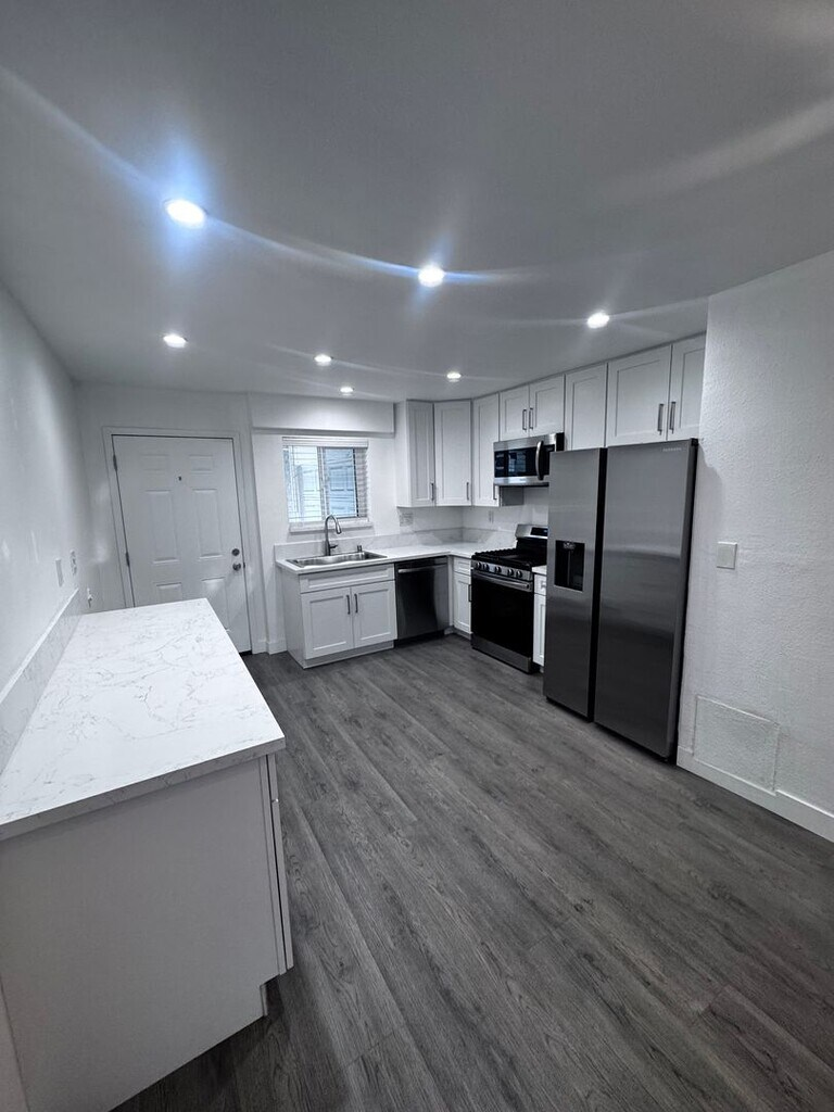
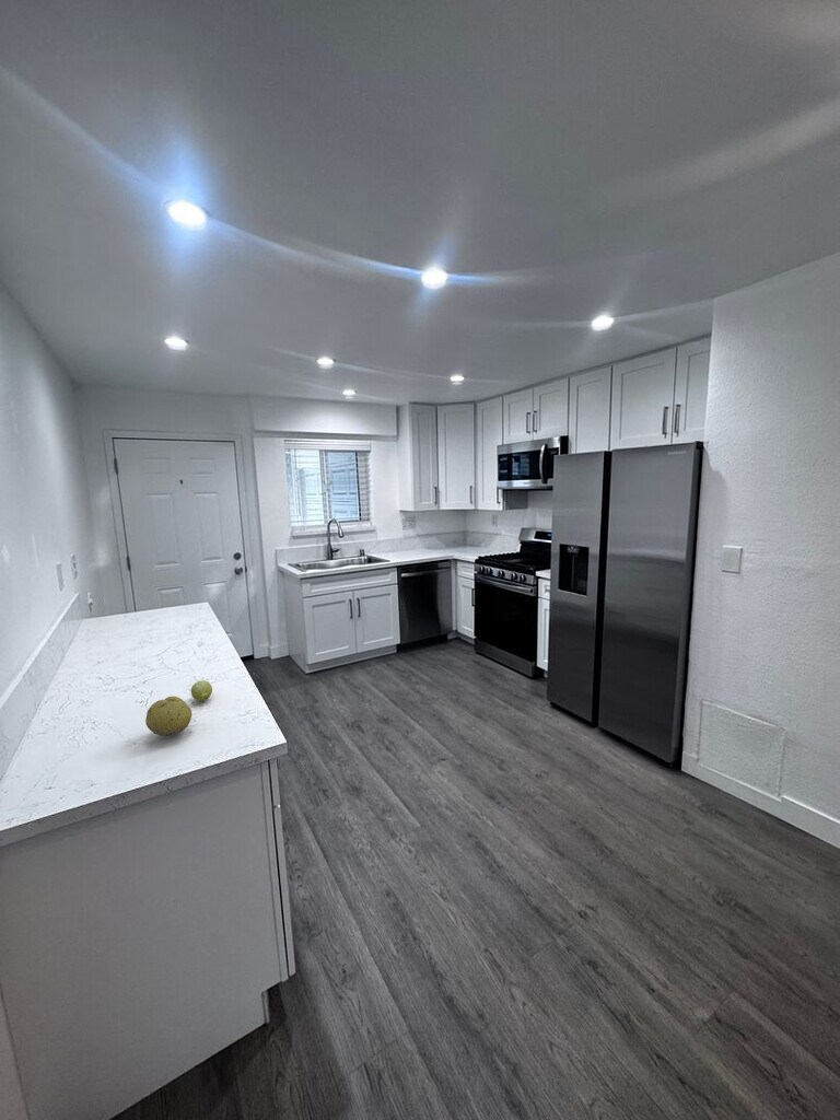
+ fruit [190,679,213,702]
+ fruit [144,696,192,737]
